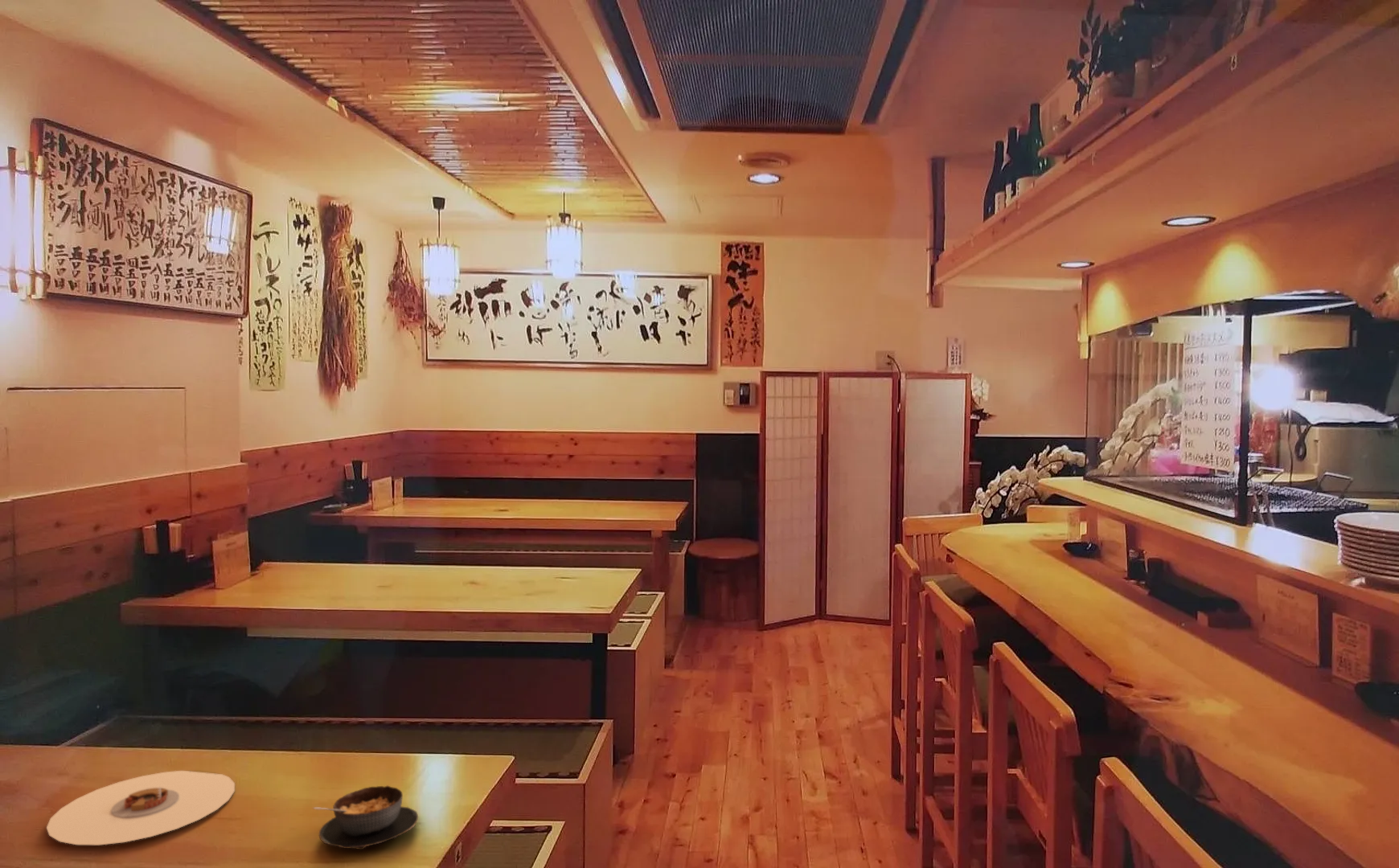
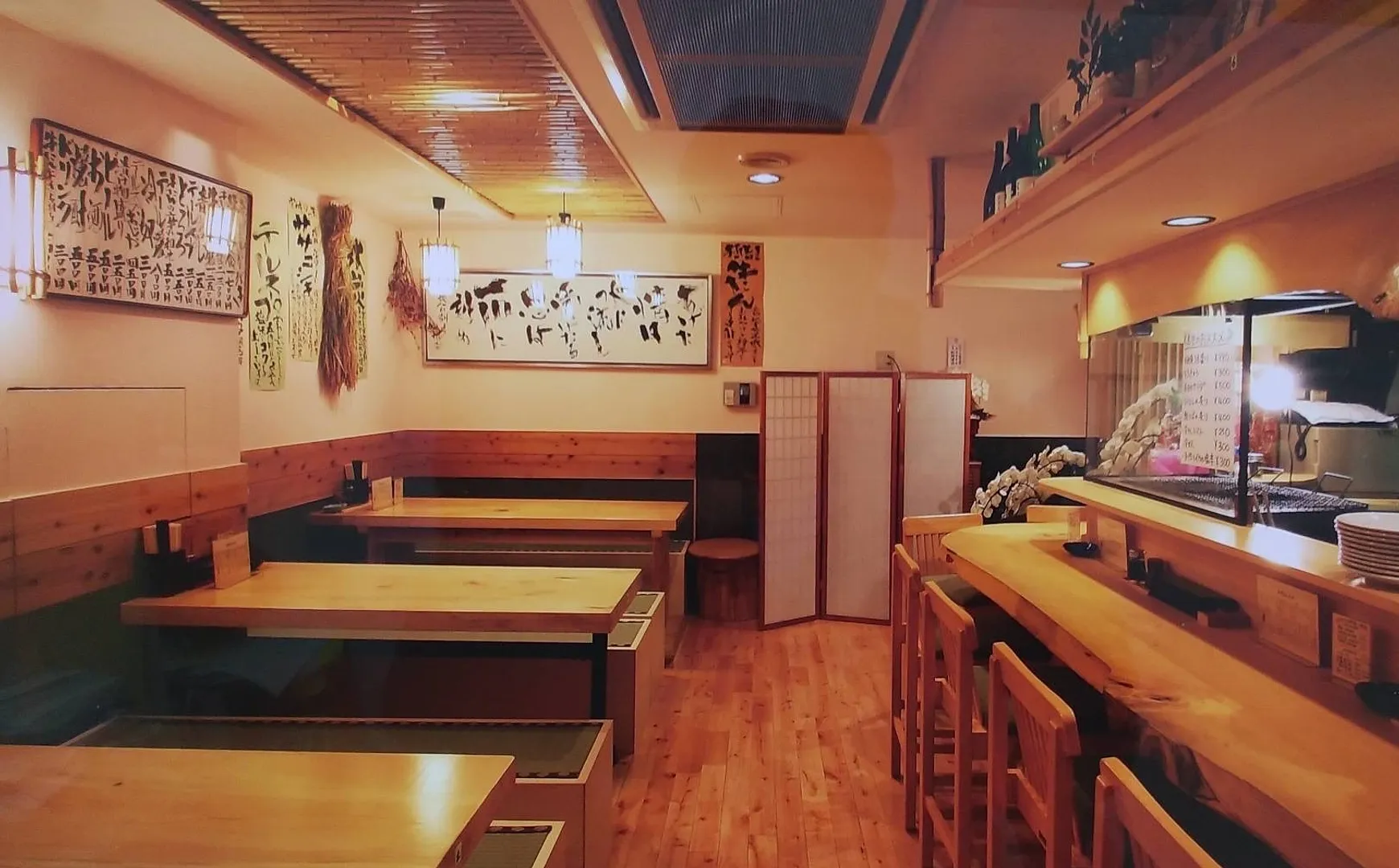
- soup bowl [312,784,419,850]
- plate [46,770,236,845]
